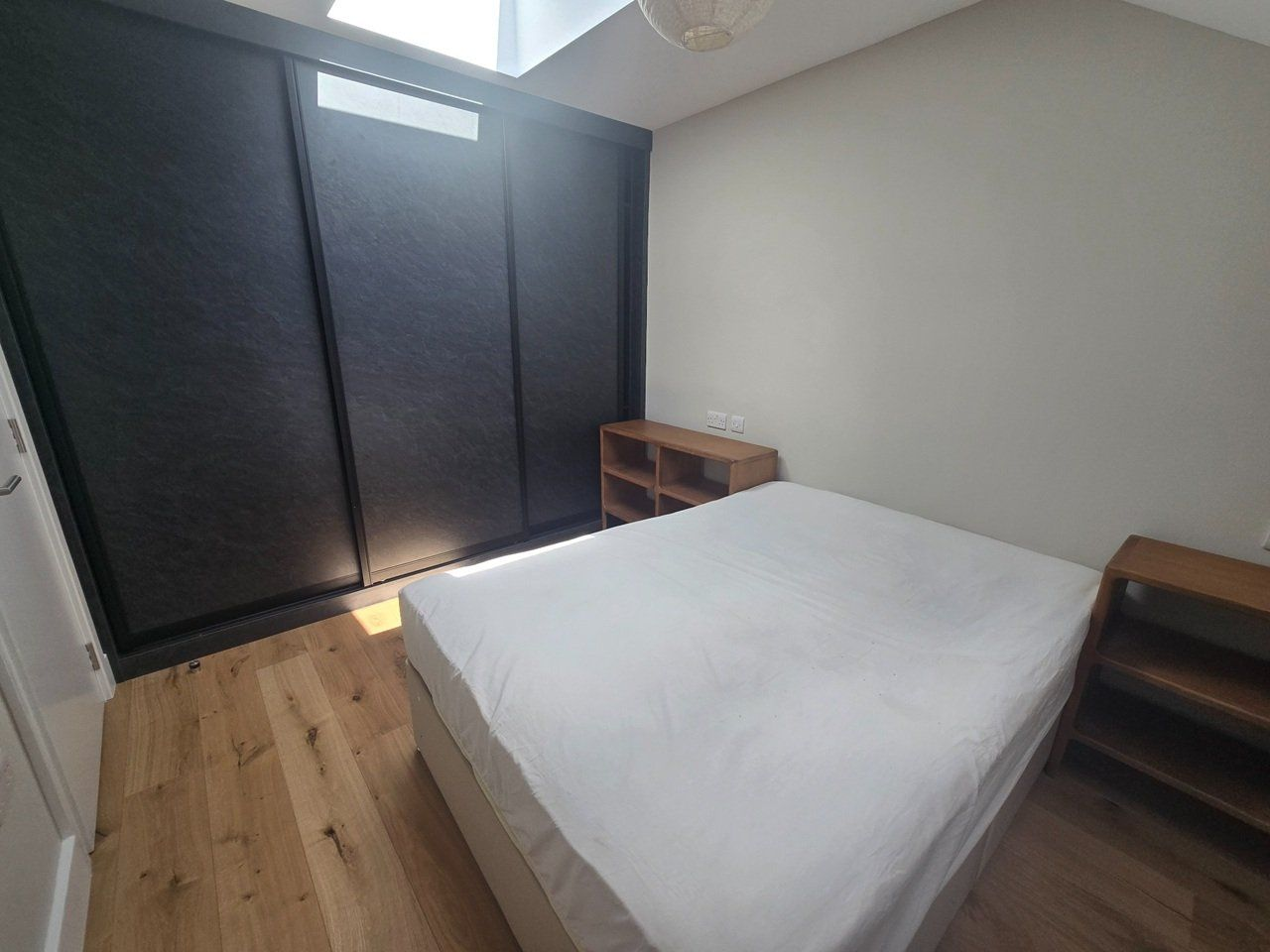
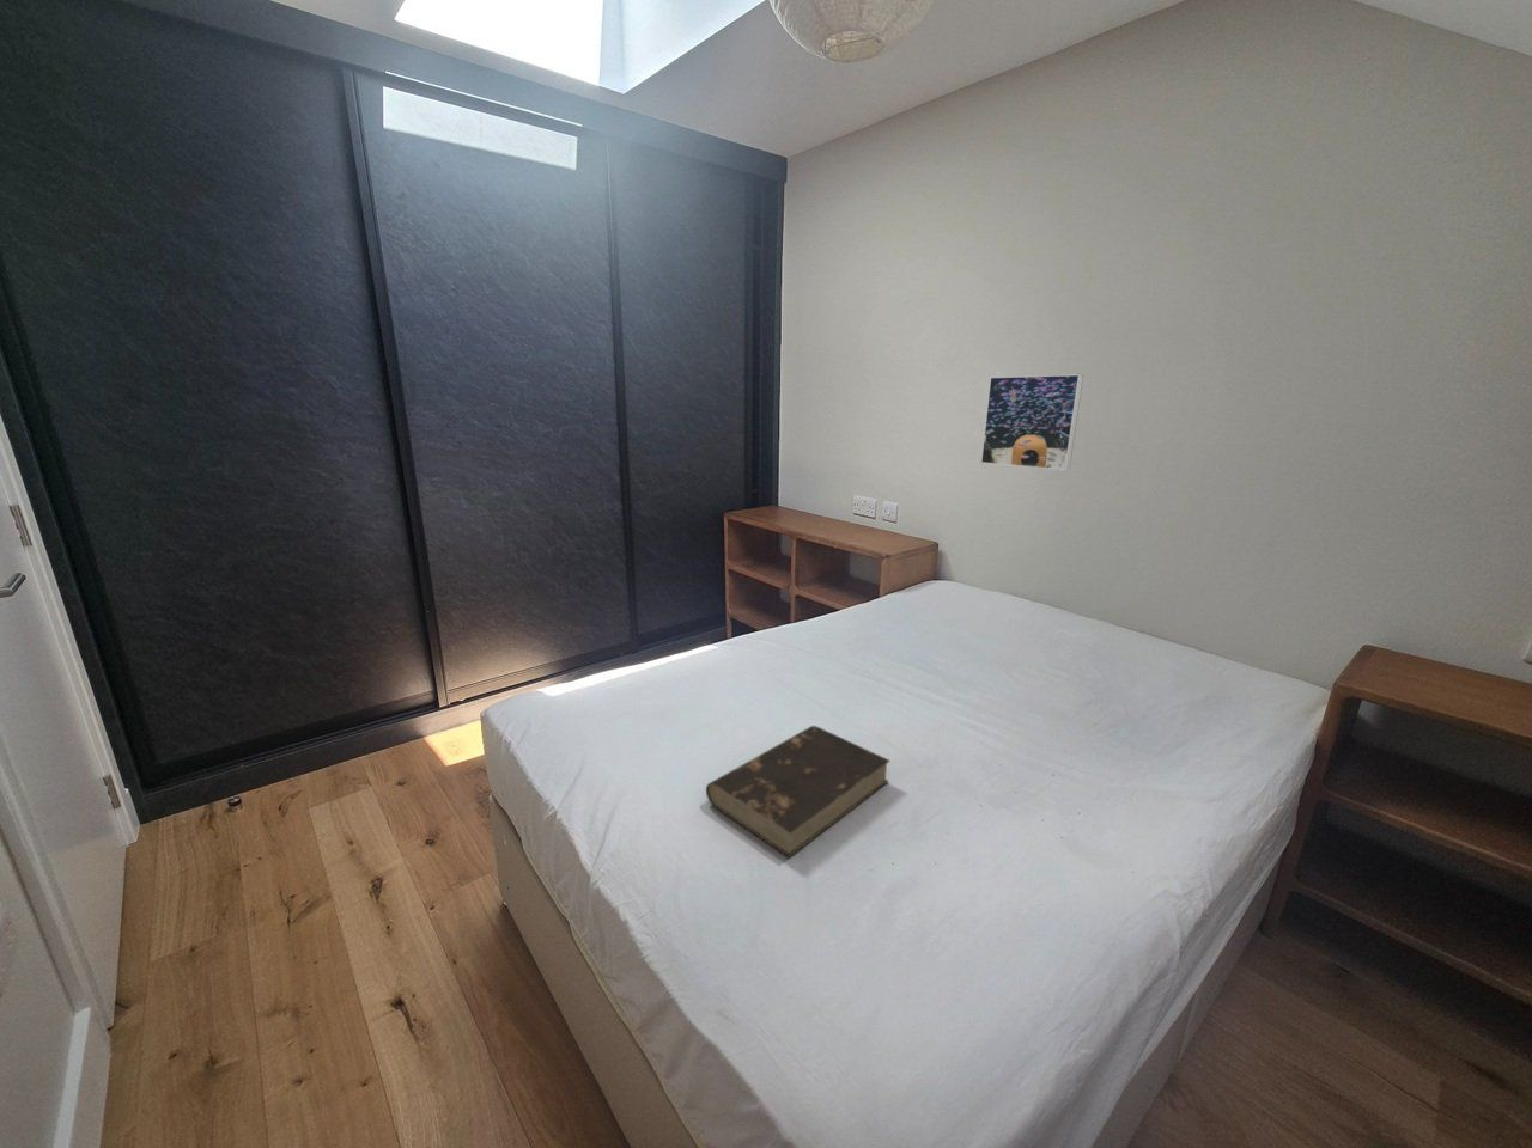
+ book [704,725,891,859]
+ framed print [980,373,1084,472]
